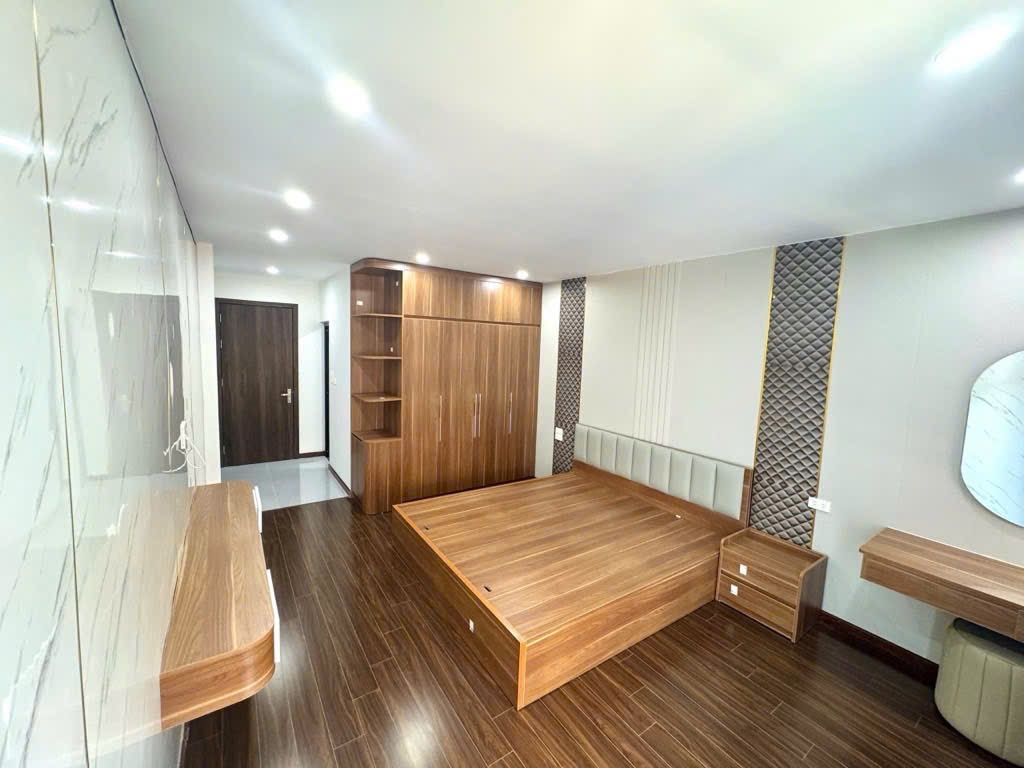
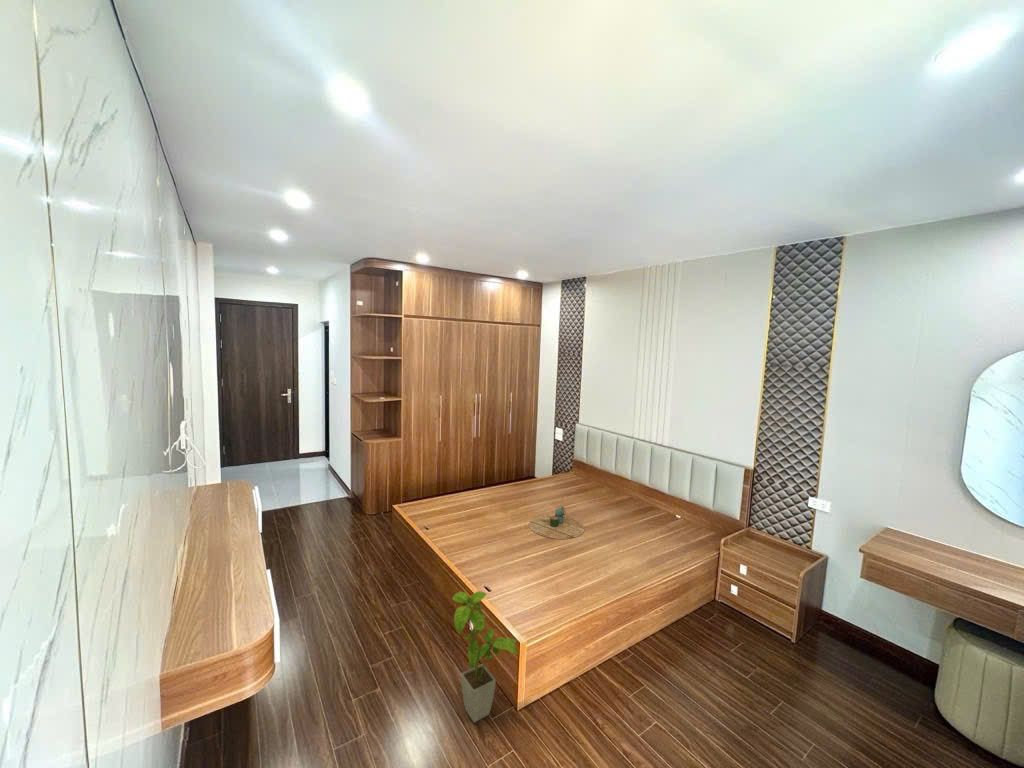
+ decorative tray [528,506,585,540]
+ house plant [451,590,519,724]
